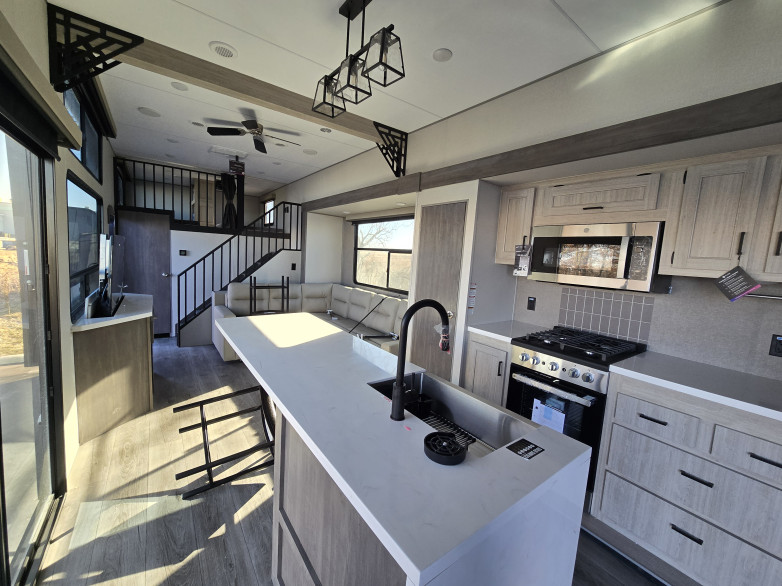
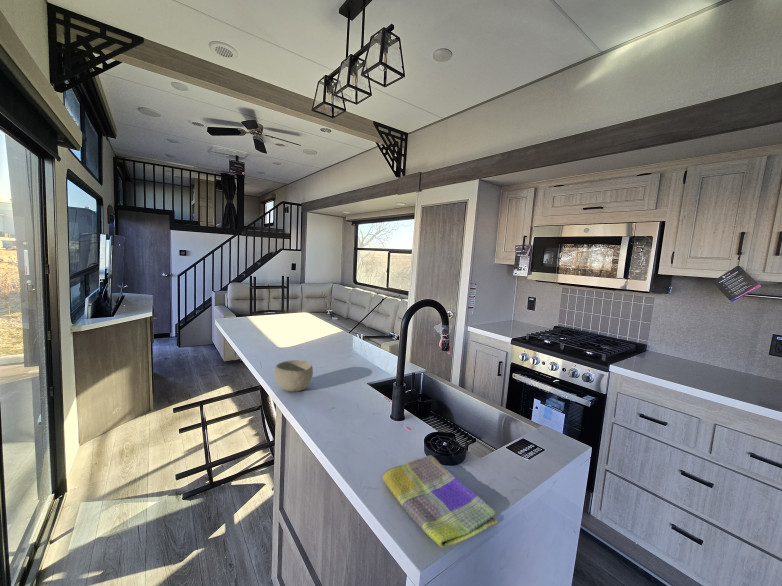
+ dish towel [382,454,499,549]
+ bowl [274,359,314,392]
